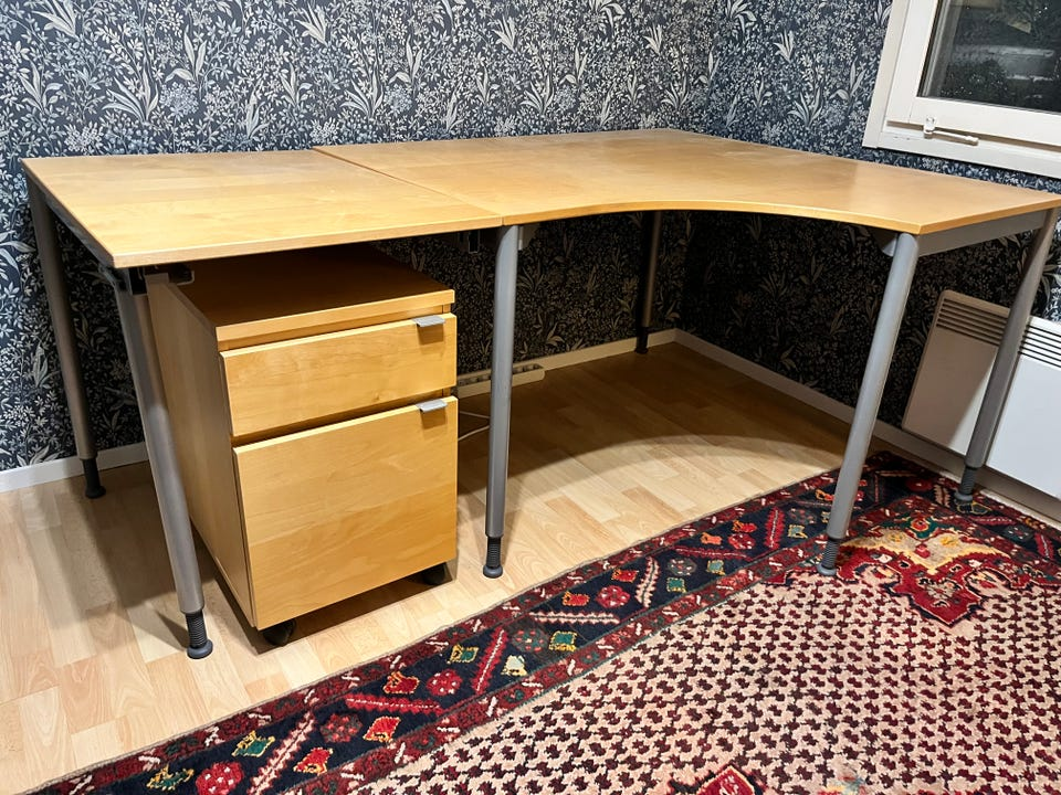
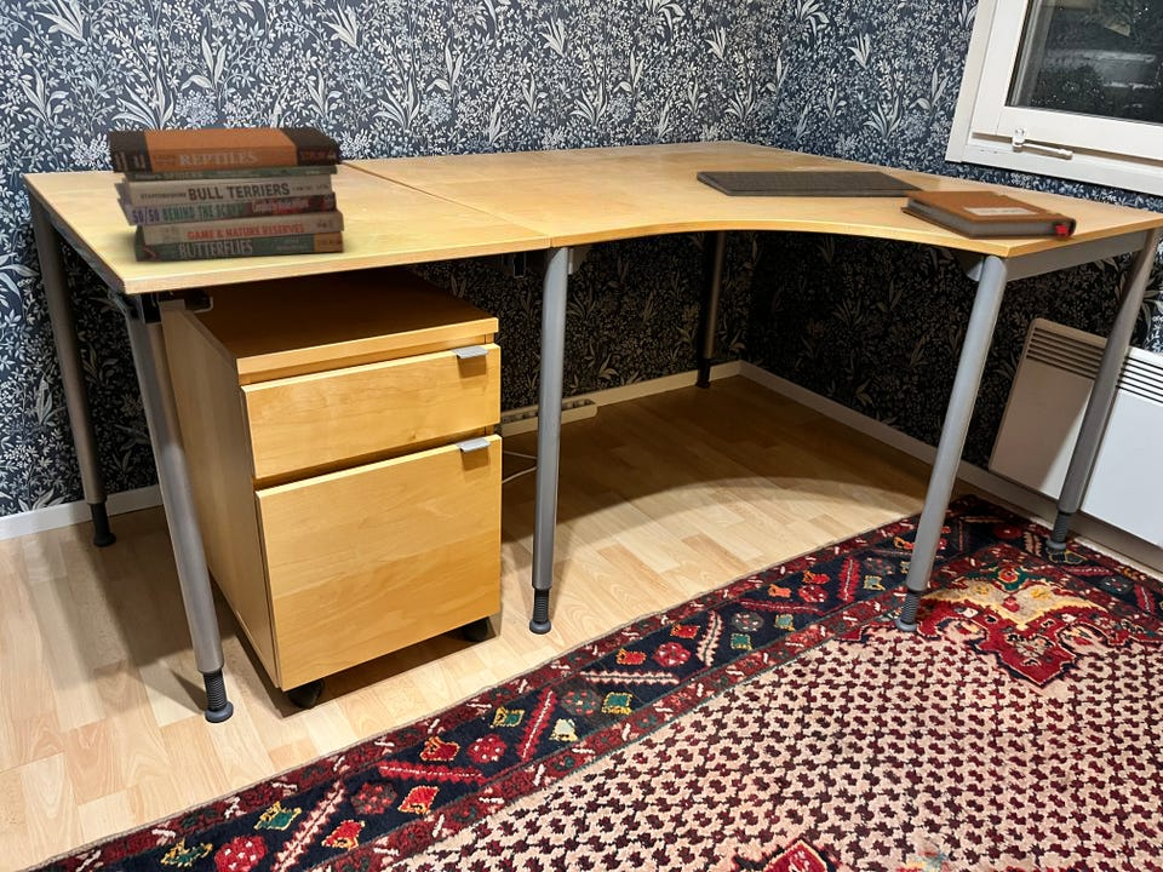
+ computer keyboard [695,170,927,197]
+ notebook [899,190,1078,241]
+ book stack [108,126,345,263]
